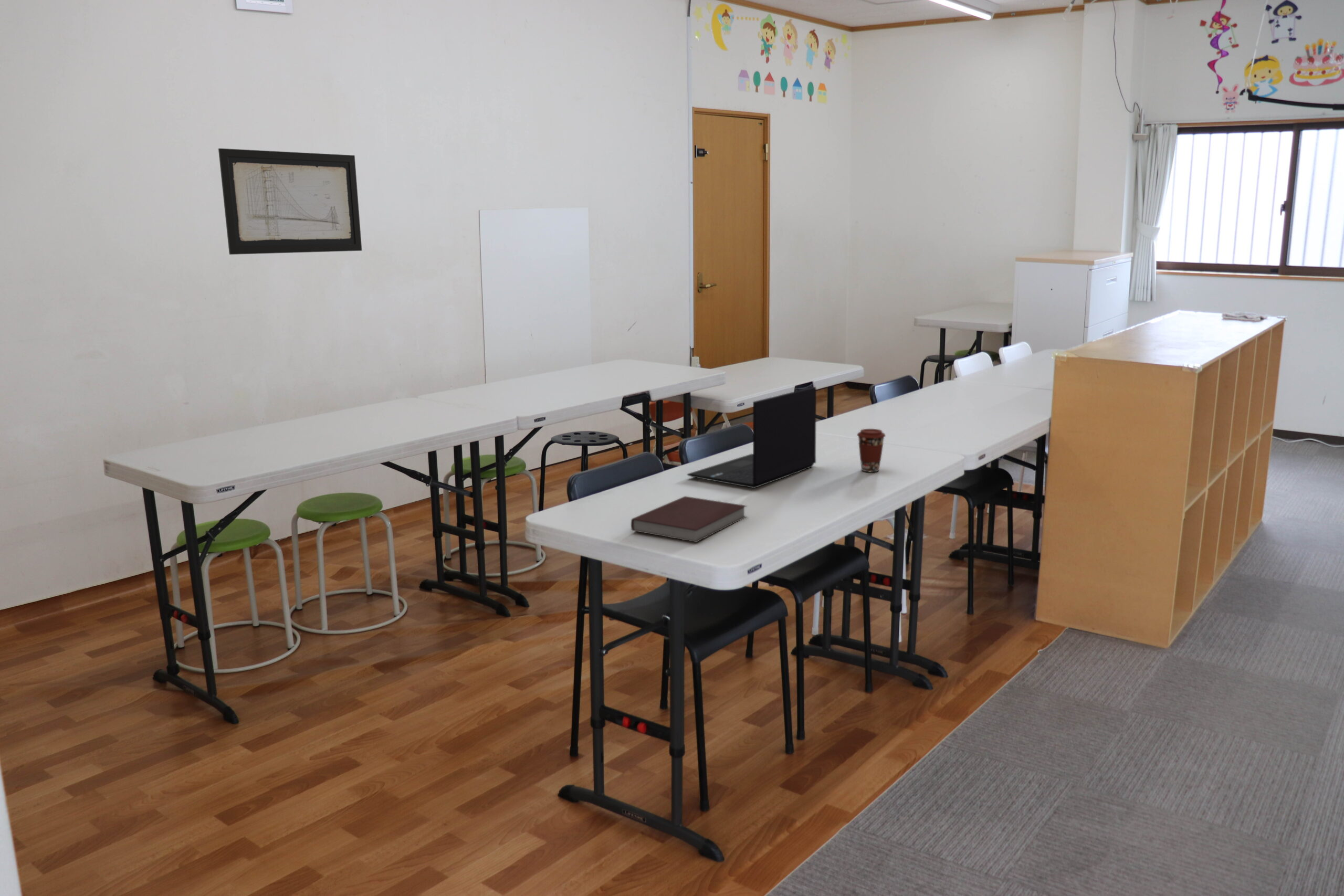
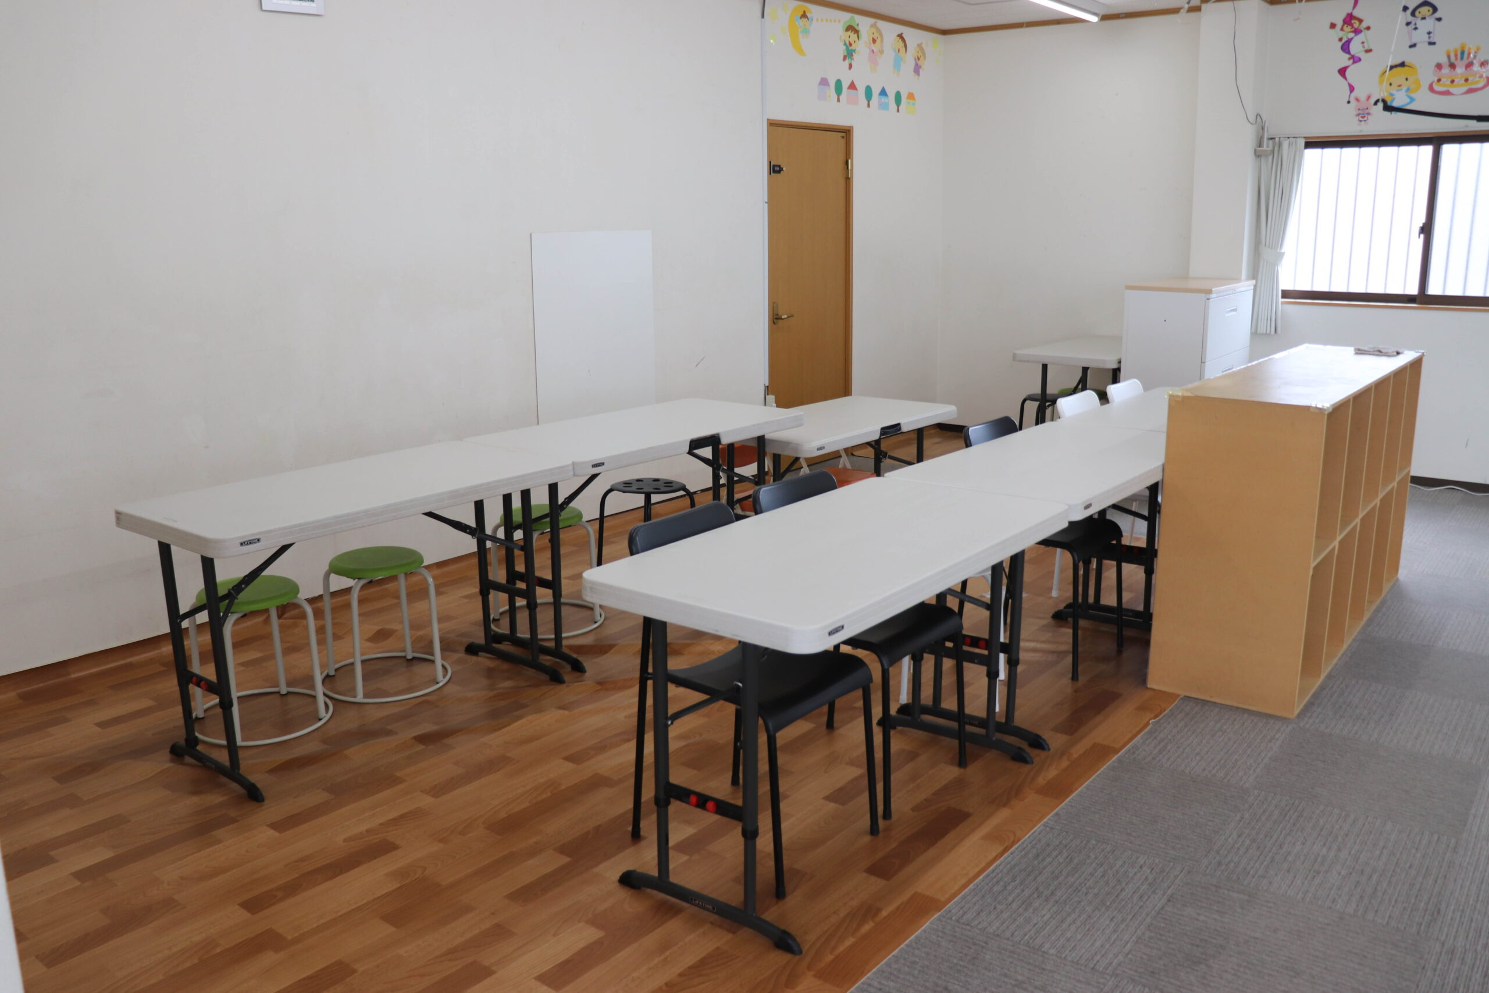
- notebook [631,496,747,543]
- laptop [687,386,817,489]
- coffee cup [856,428,886,472]
- wall art [218,148,362,255]
